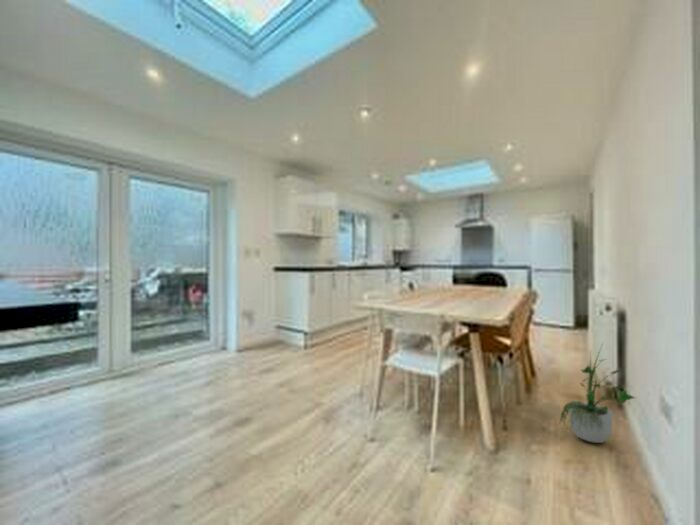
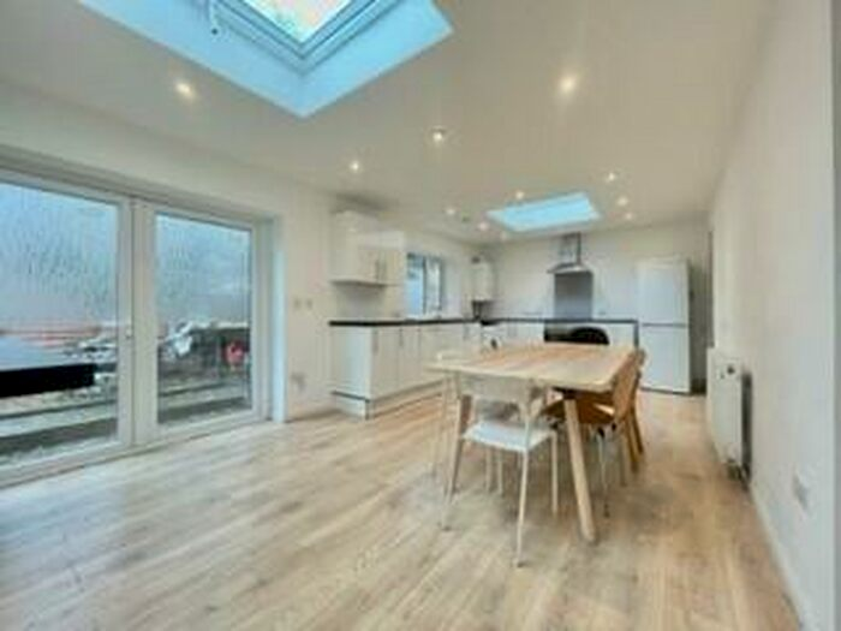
- potted plant [558,340,636,444]
